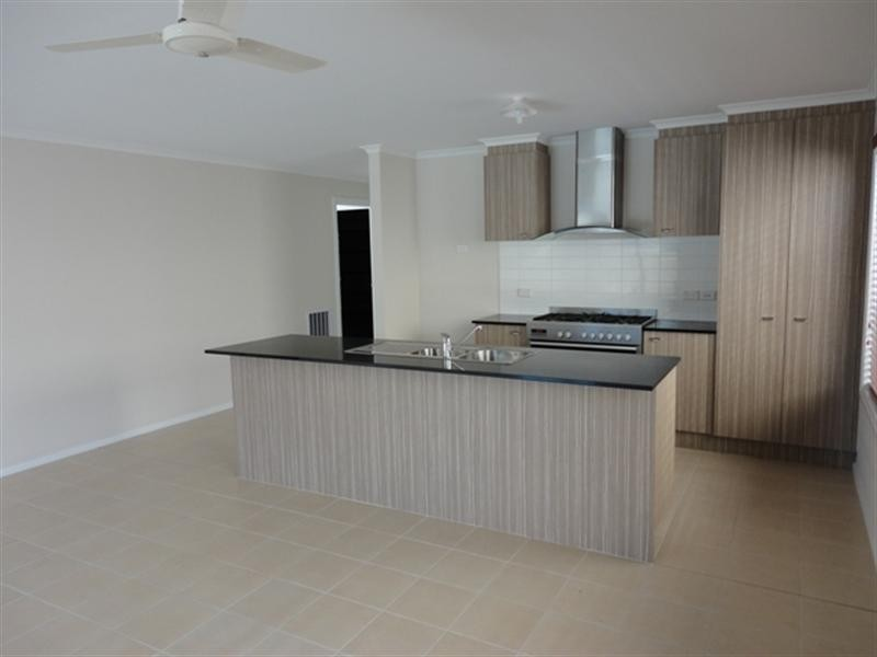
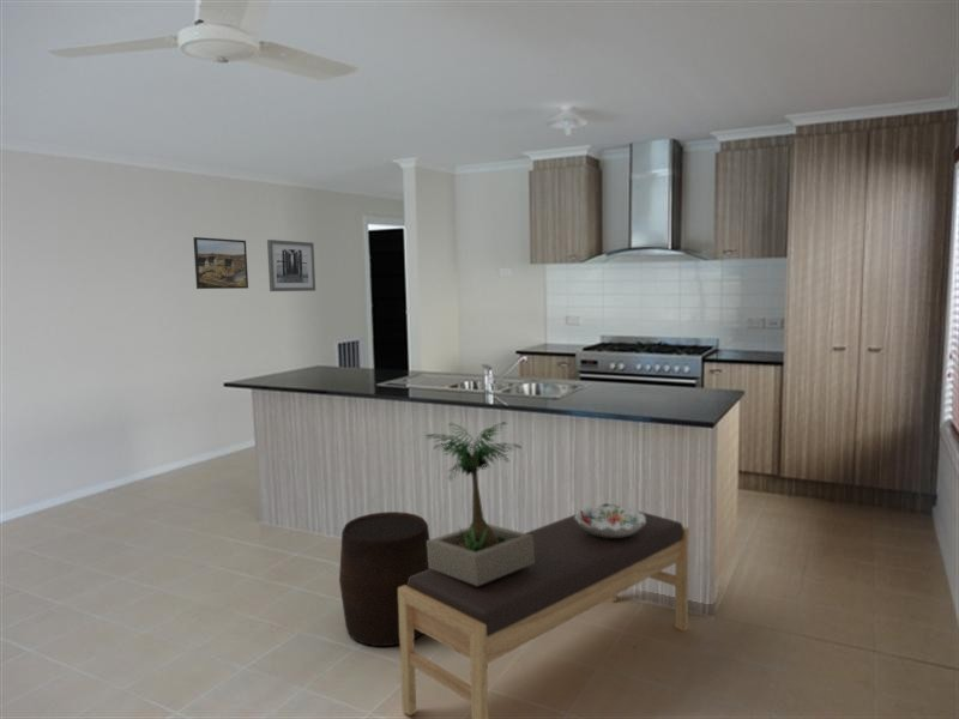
+ potted plant [426,421,535,586]
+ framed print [193,236,249,290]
+ decorative bowl [574,503,646,537]
+ stool [338,510,430,647]
+ bench [398,502,690,719]
+ wall art [266,238,316,292]
